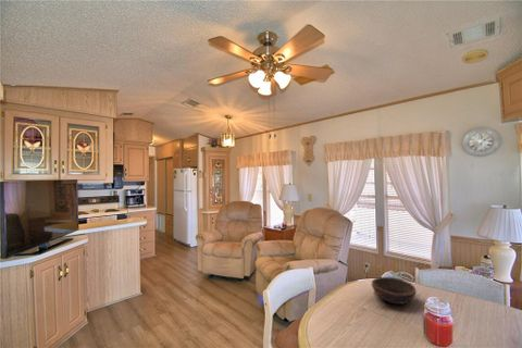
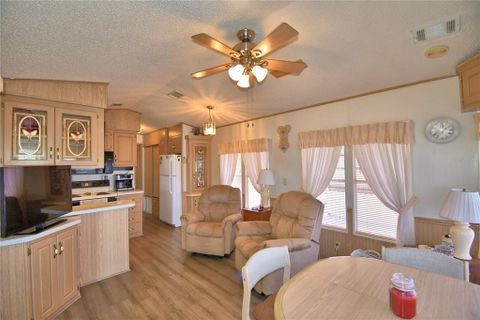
- bowl [371,276,418,306]
